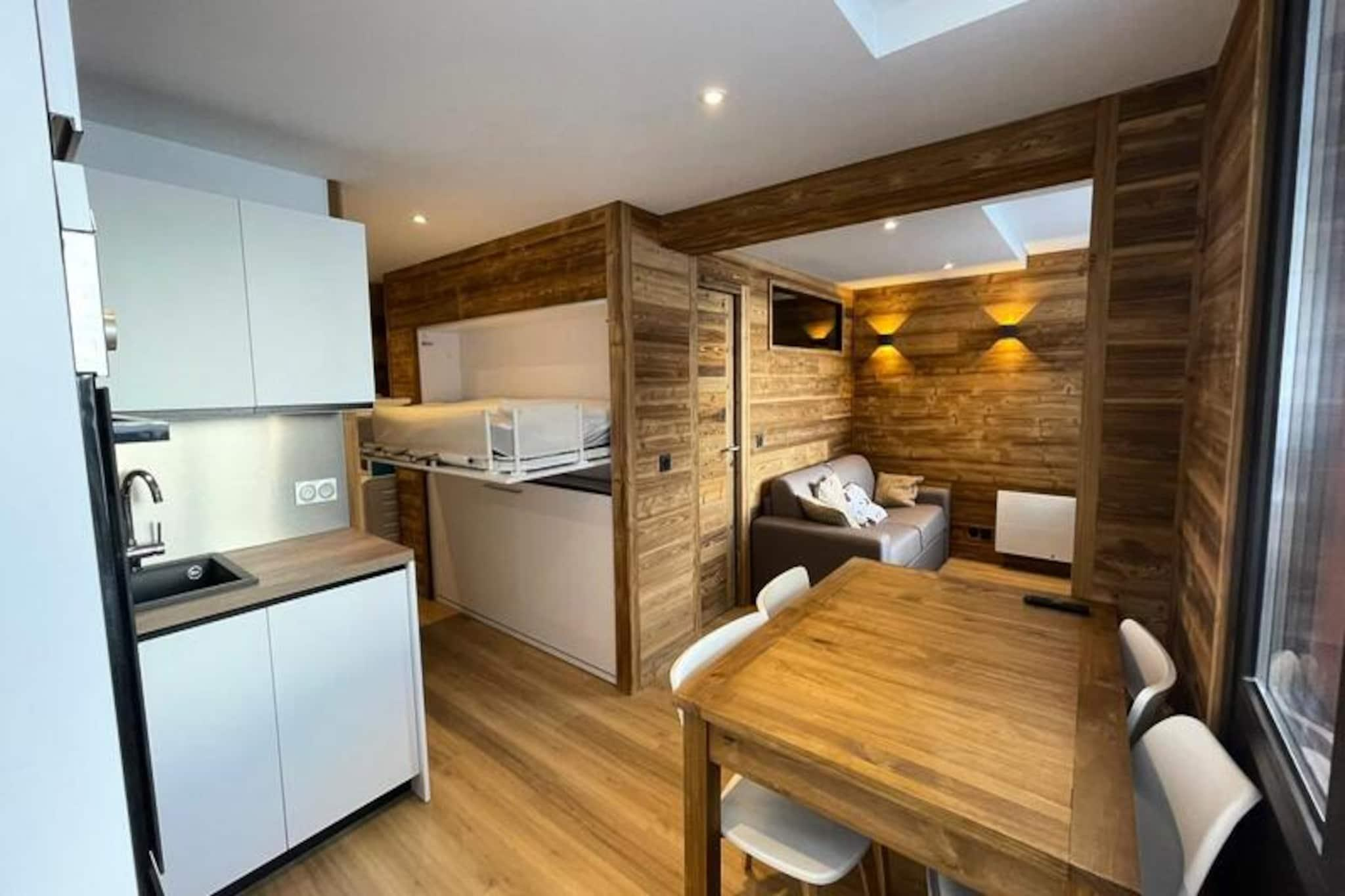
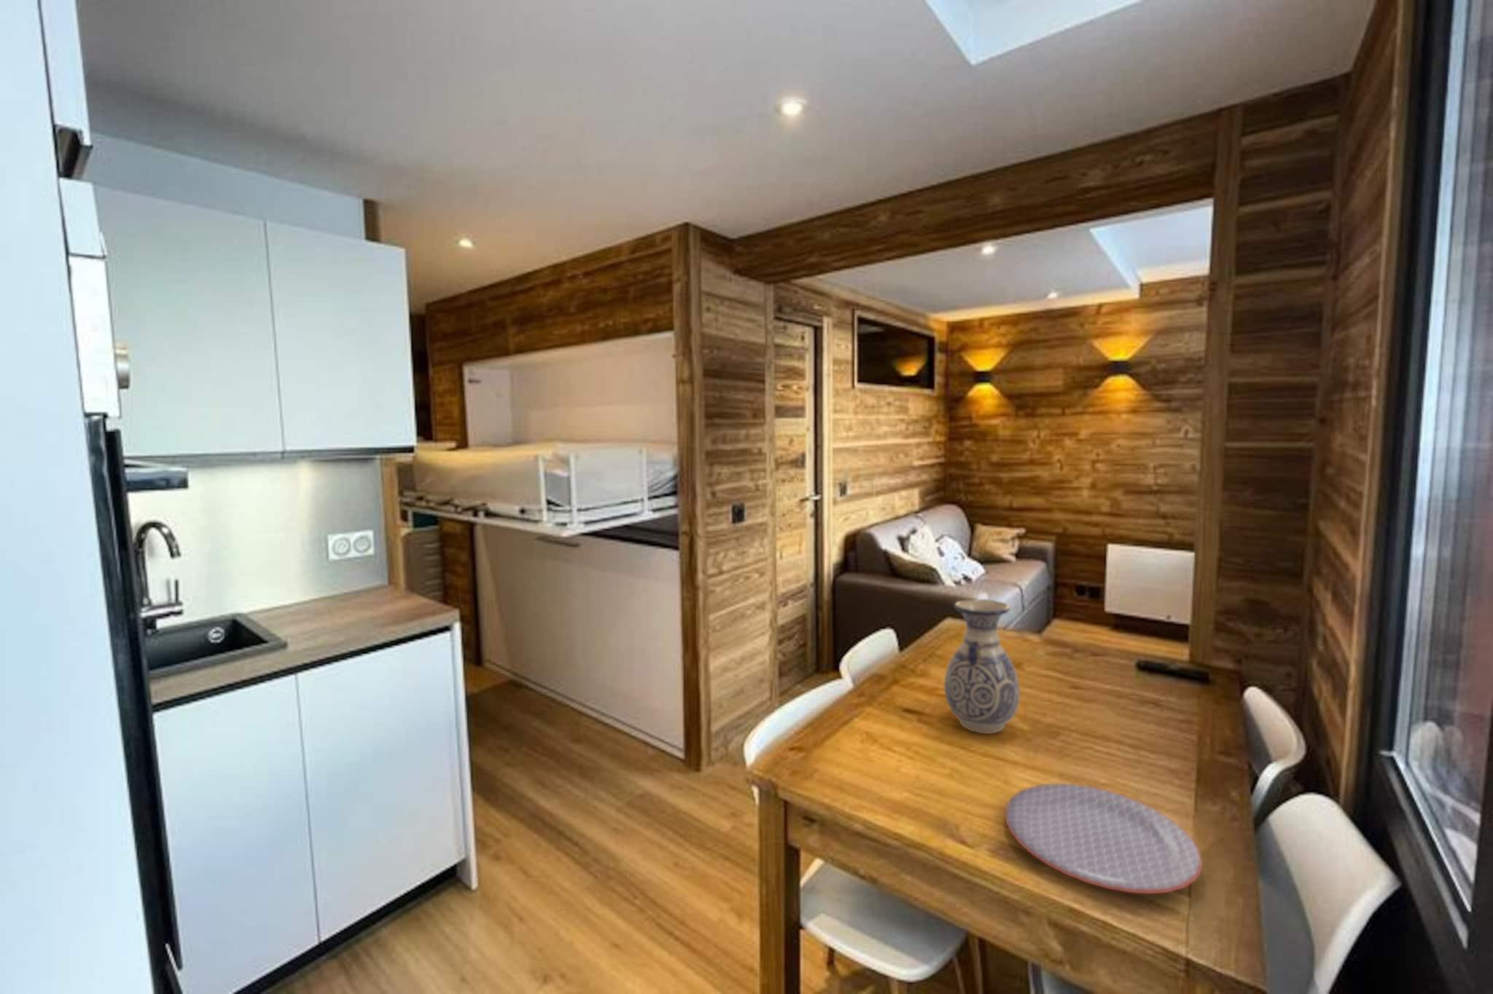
+ vase [944,599,1020,734]
+ plate [1003,783,1203,895]
